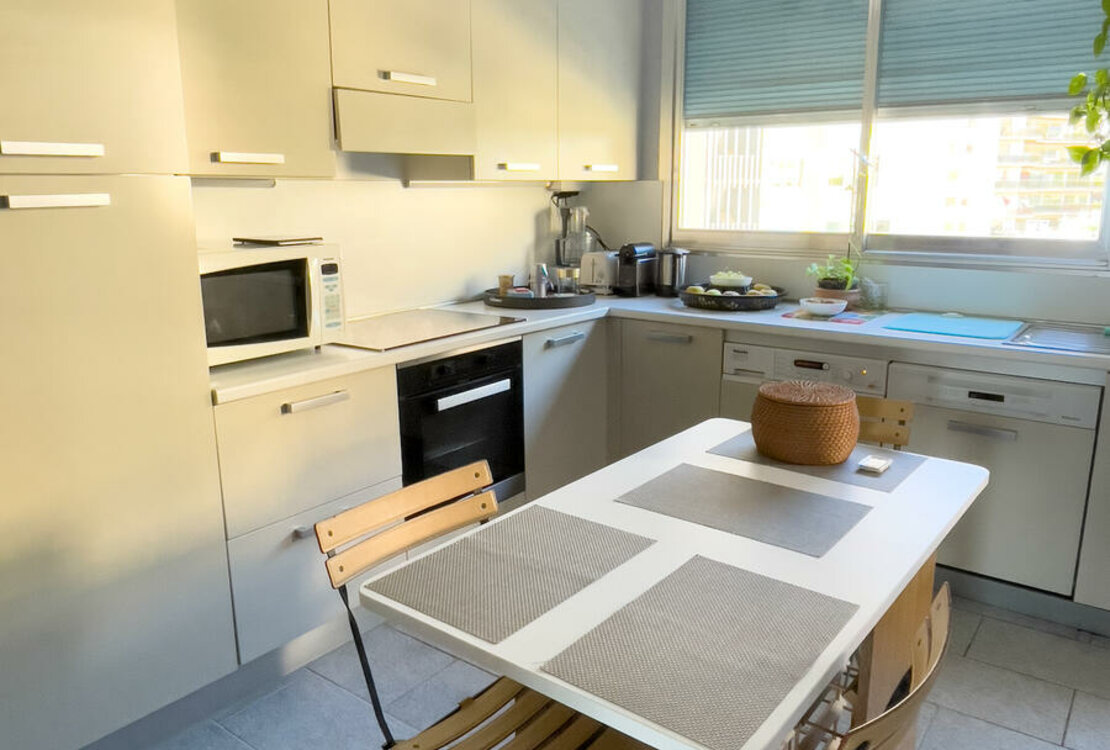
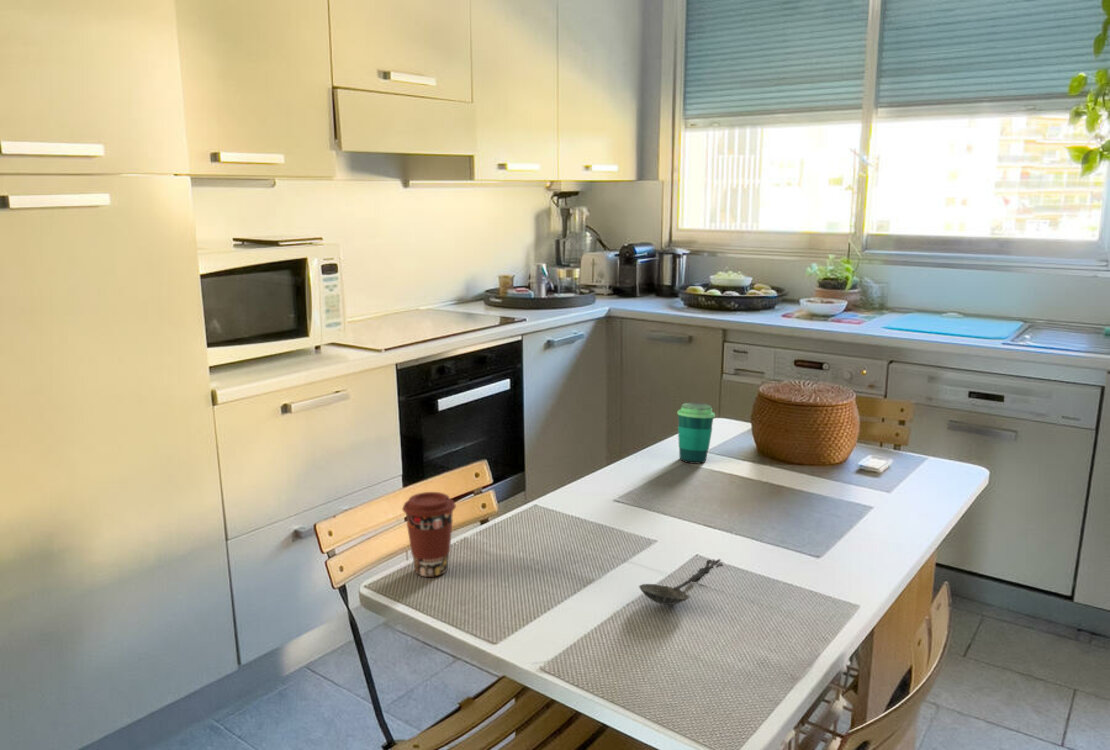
+ cup [676,402,716,465]
+ coffee cup [401,491,457,578]
+ spoon [638,558,724,606]
